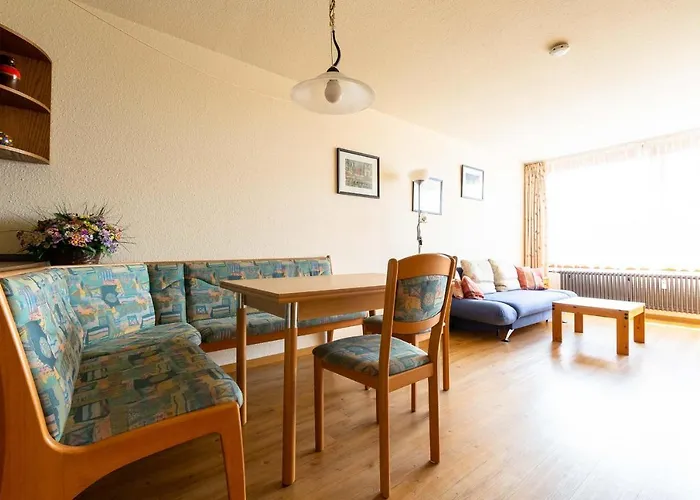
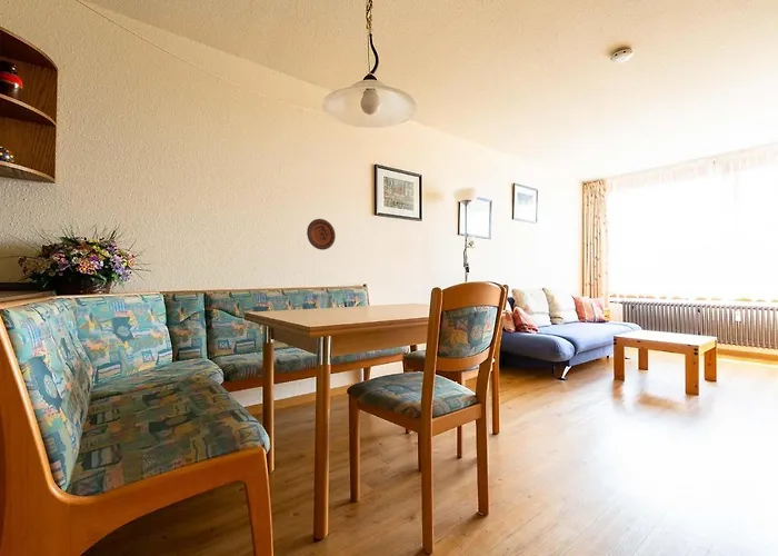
+ decorative plate [306,218,337,251]
